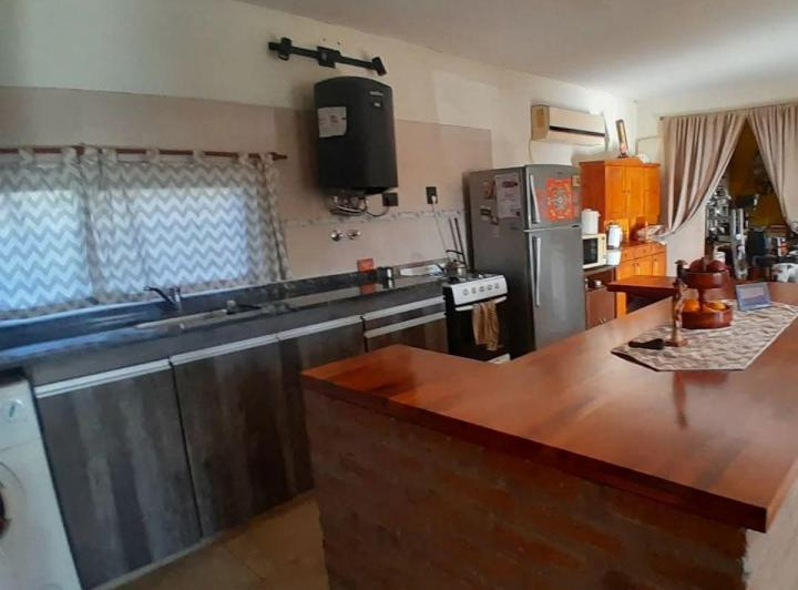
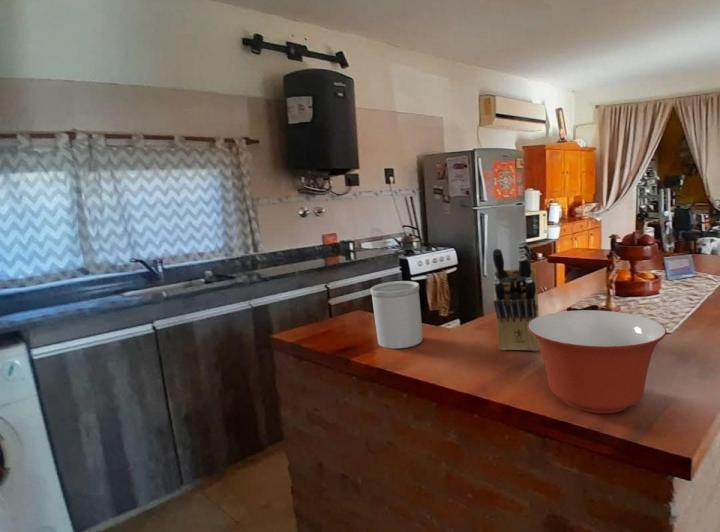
+ knife block [492,240,541,352]
+ mixing bowl [528,309,667,415]
+ utensil holder [370,280,423,350]
